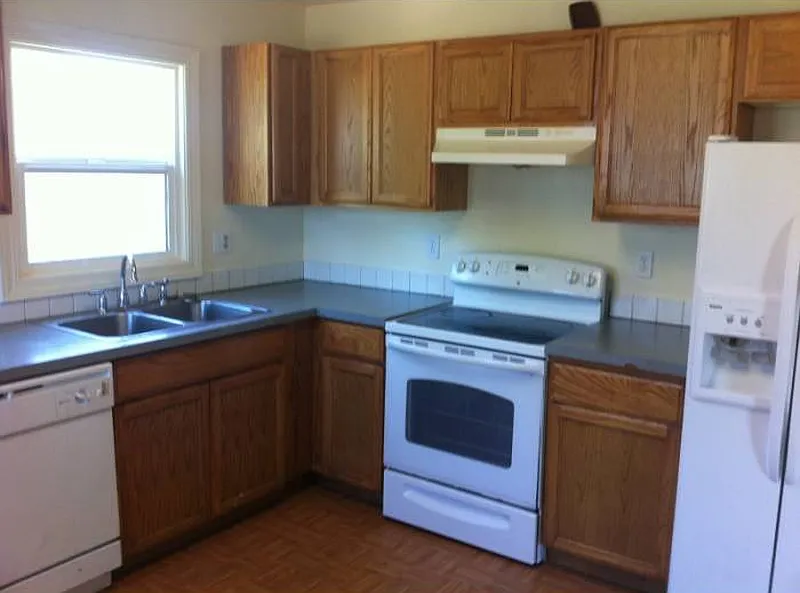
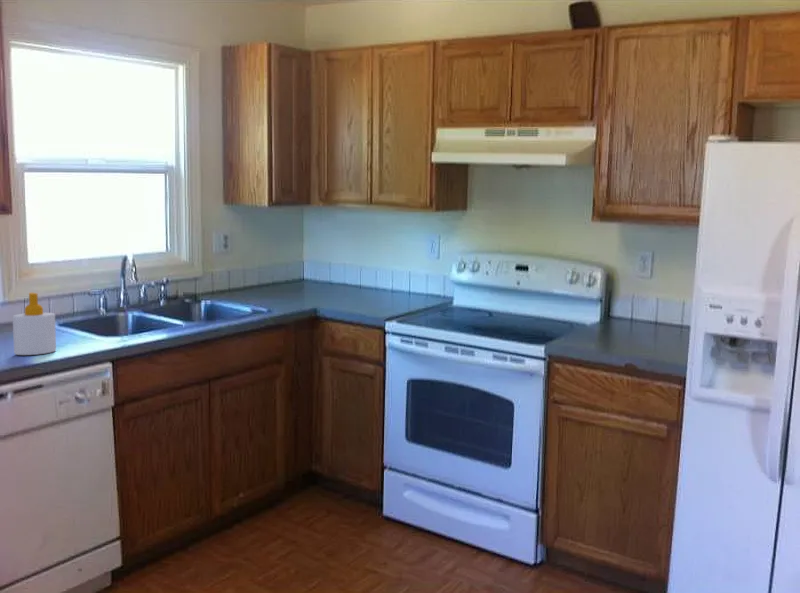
+ soap bottle [12,292,57,356]
